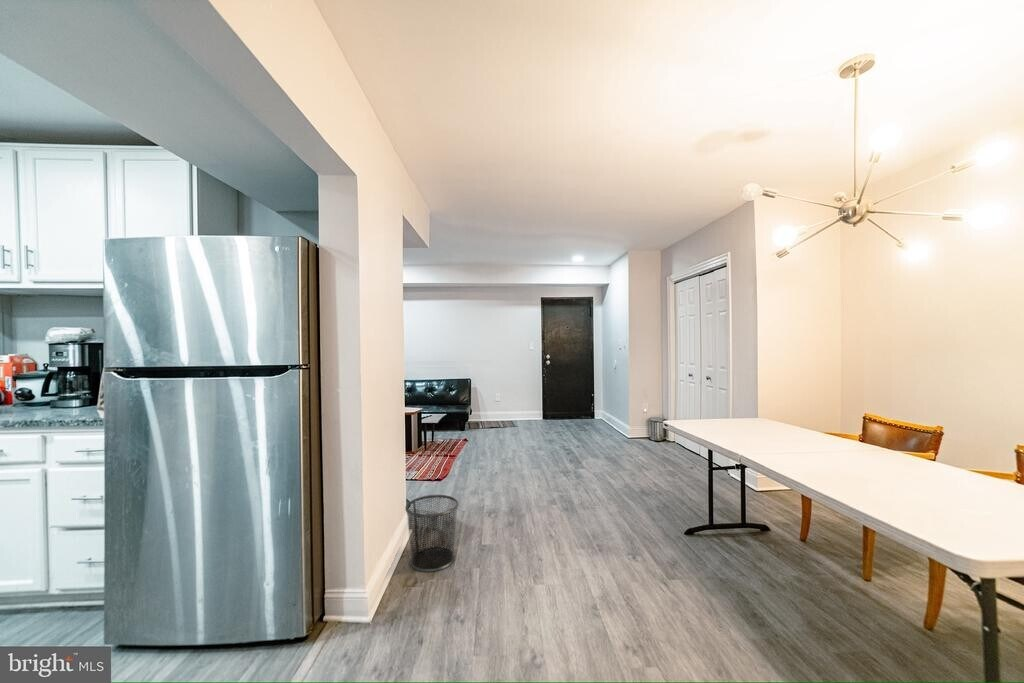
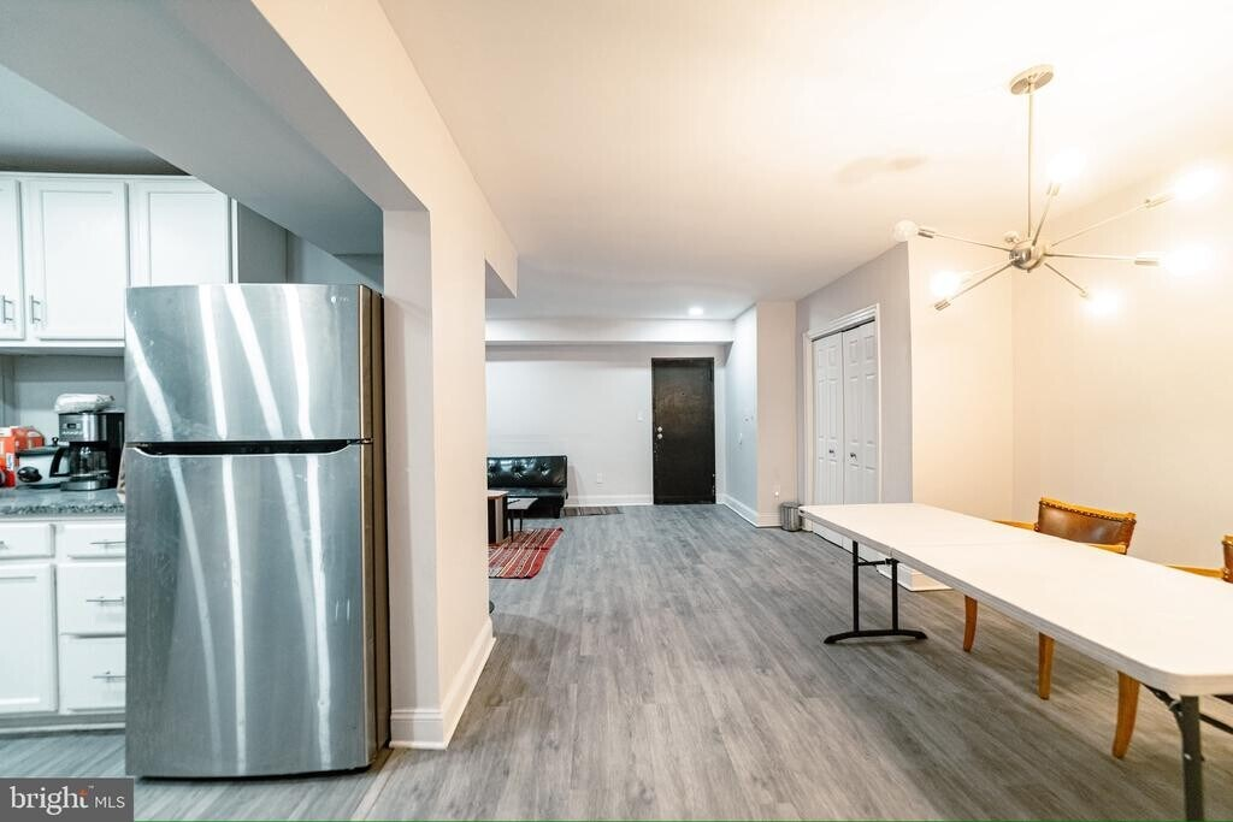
- trash can [404,494,460,573]
